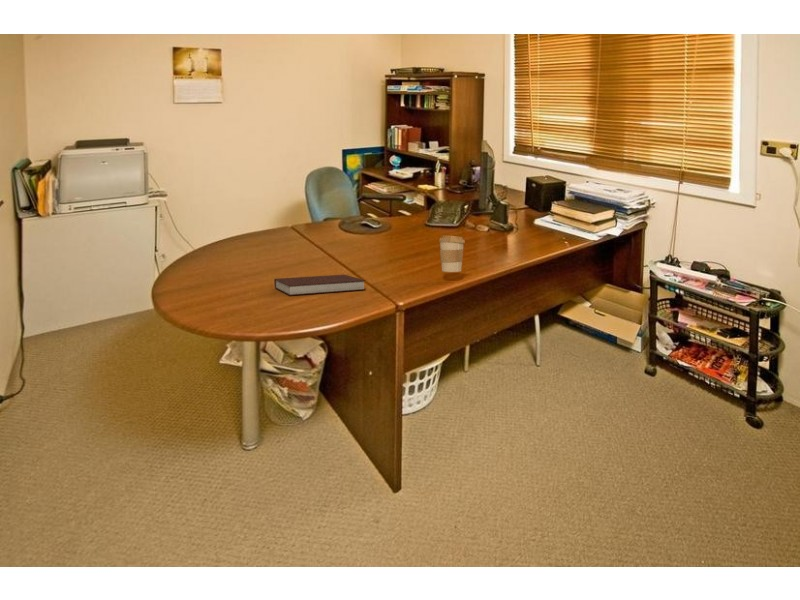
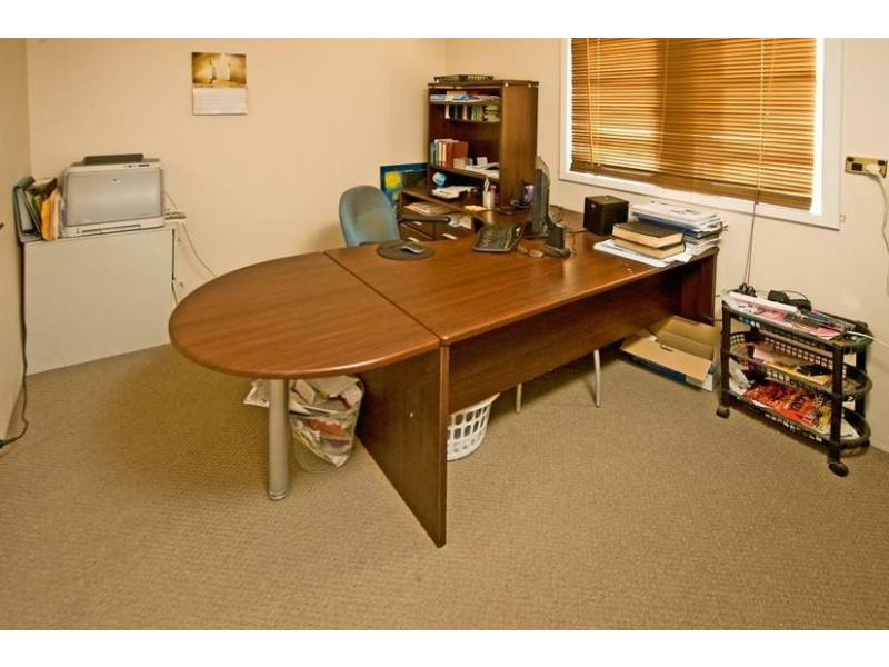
- notebook [273,274,367,297]
- coffee cup [438,234,466,273]
